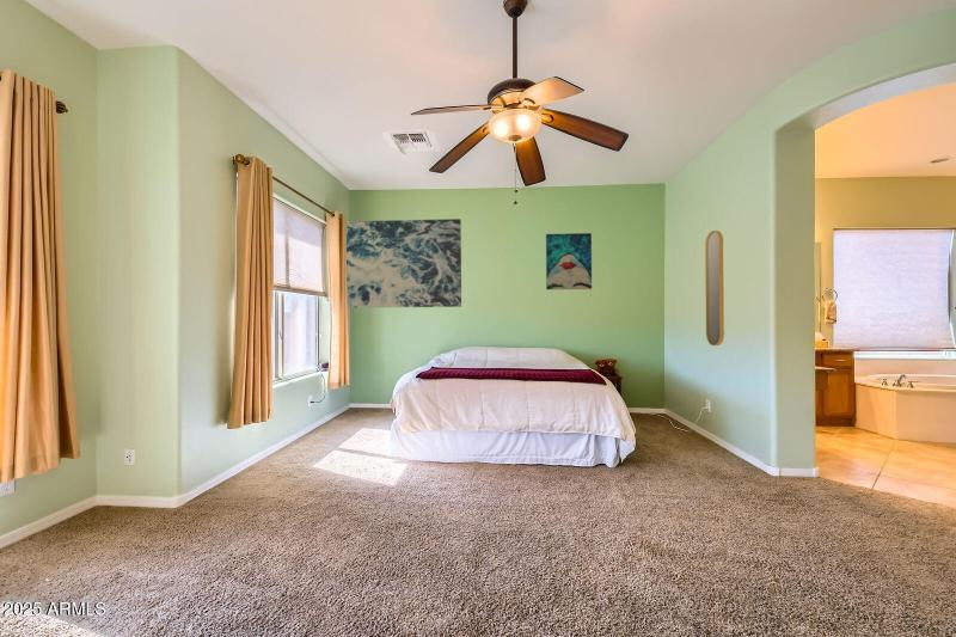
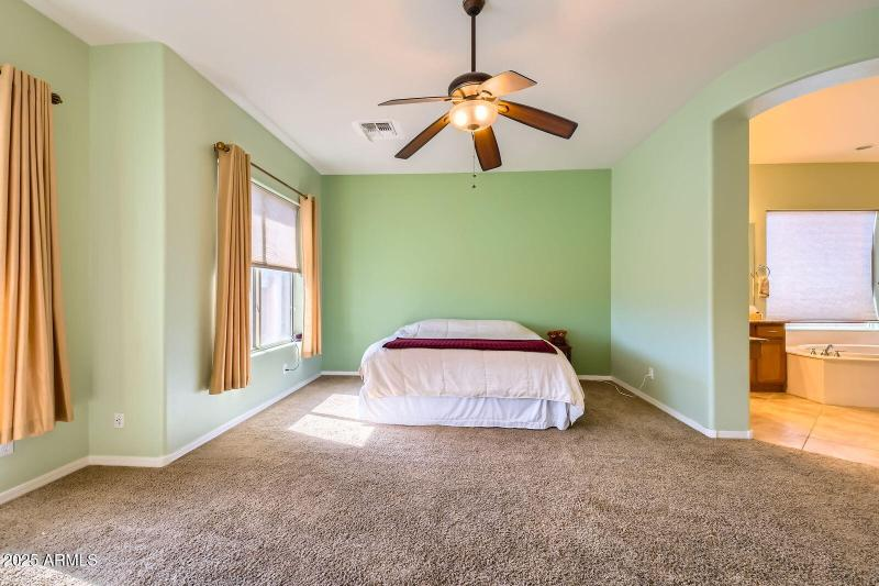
- wall art [545,232,593,290]
- wall art [345,218,462,310]
- home mirror [704,229,725,347]
